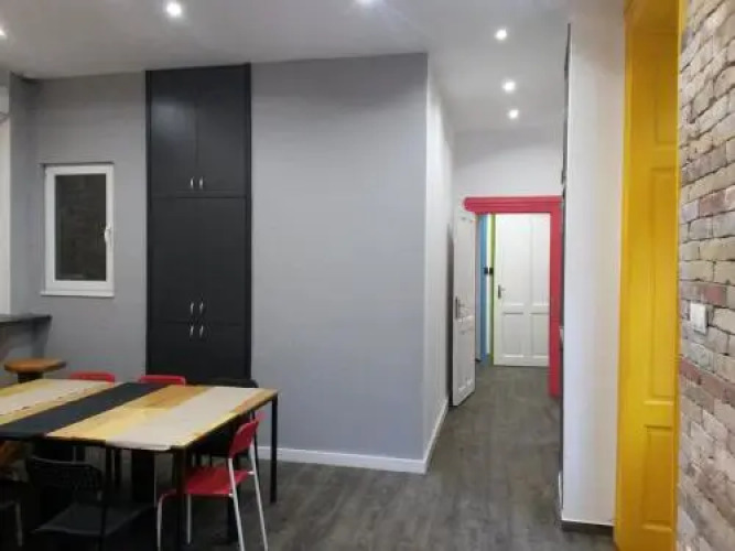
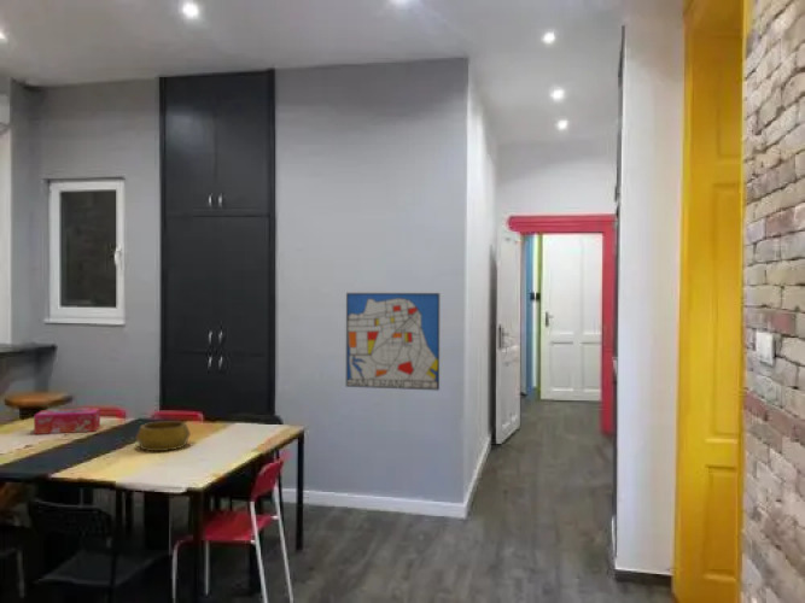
+ tissue box [33,406,101,435]
+ decorative bowl [135,420,192,452]
+ wall art [345,292,441,392]
